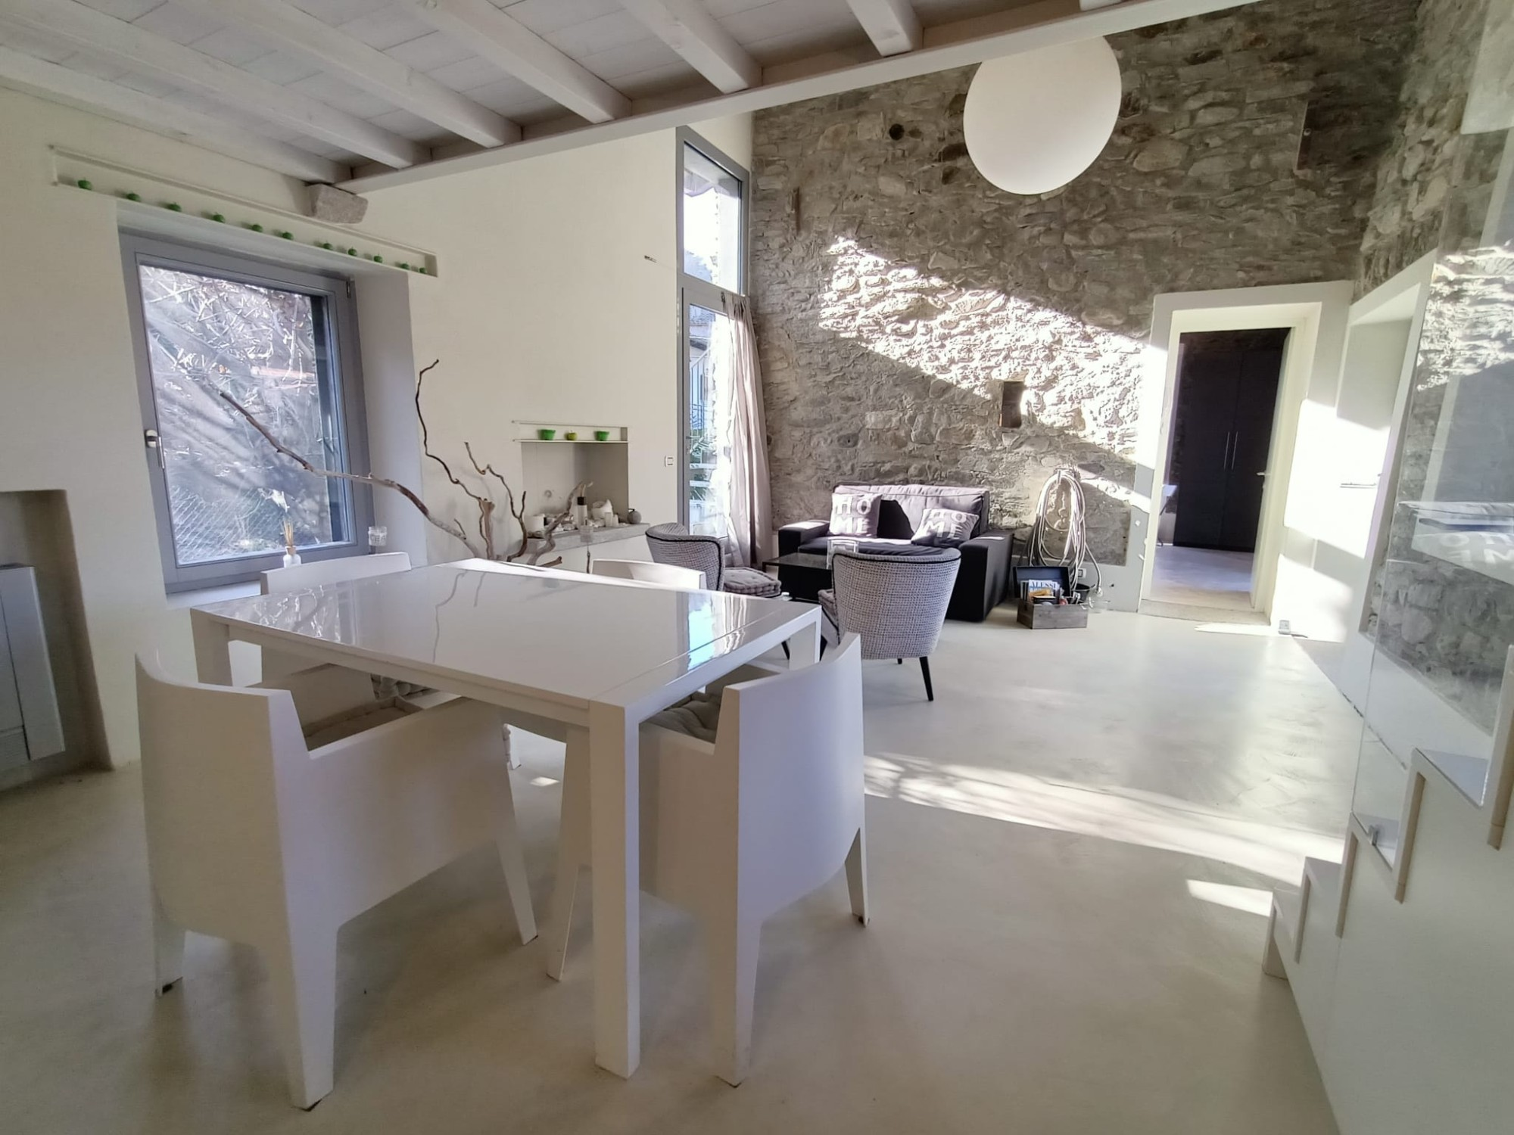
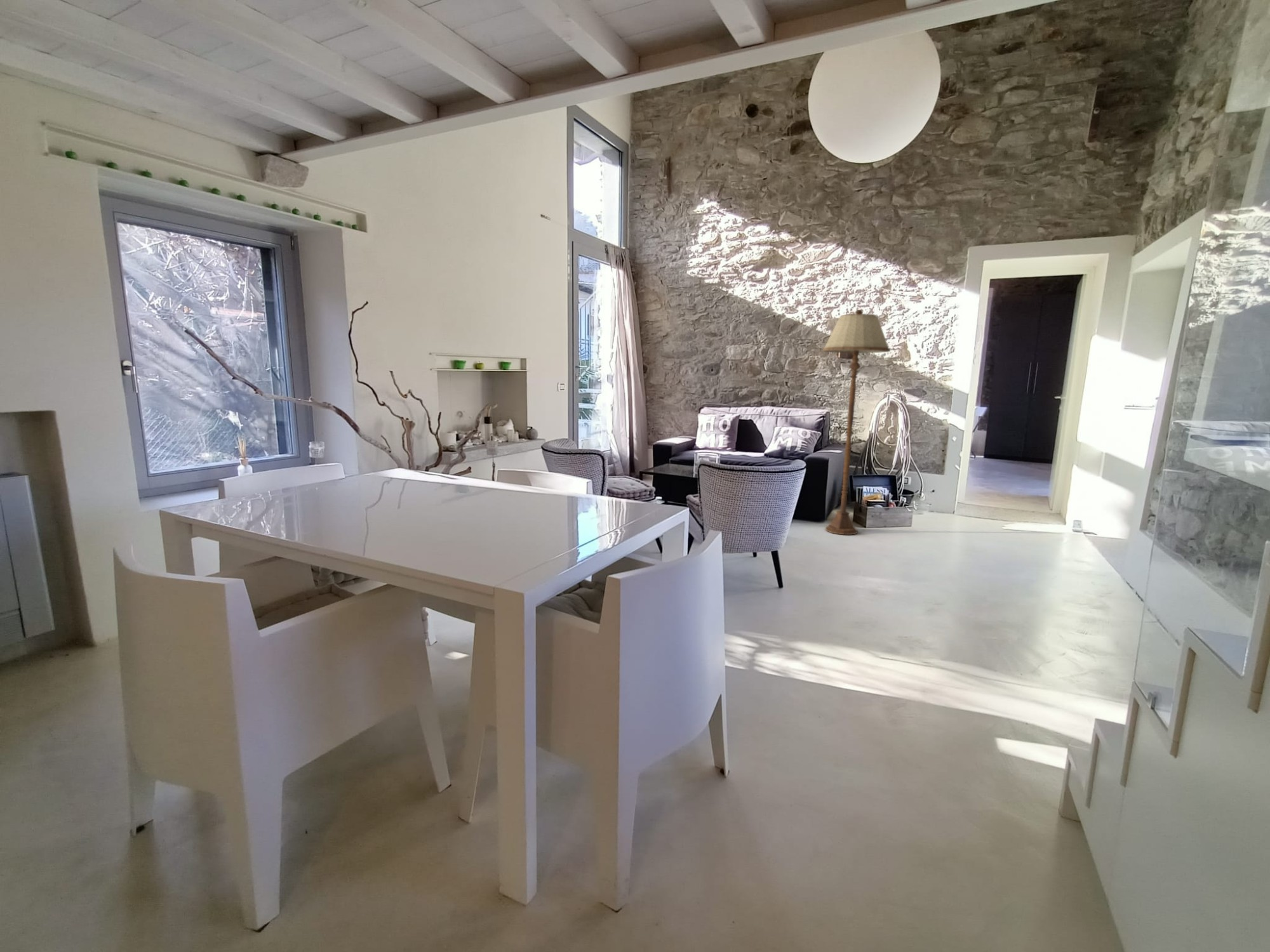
+ floor lamp [822,309,891,536]
